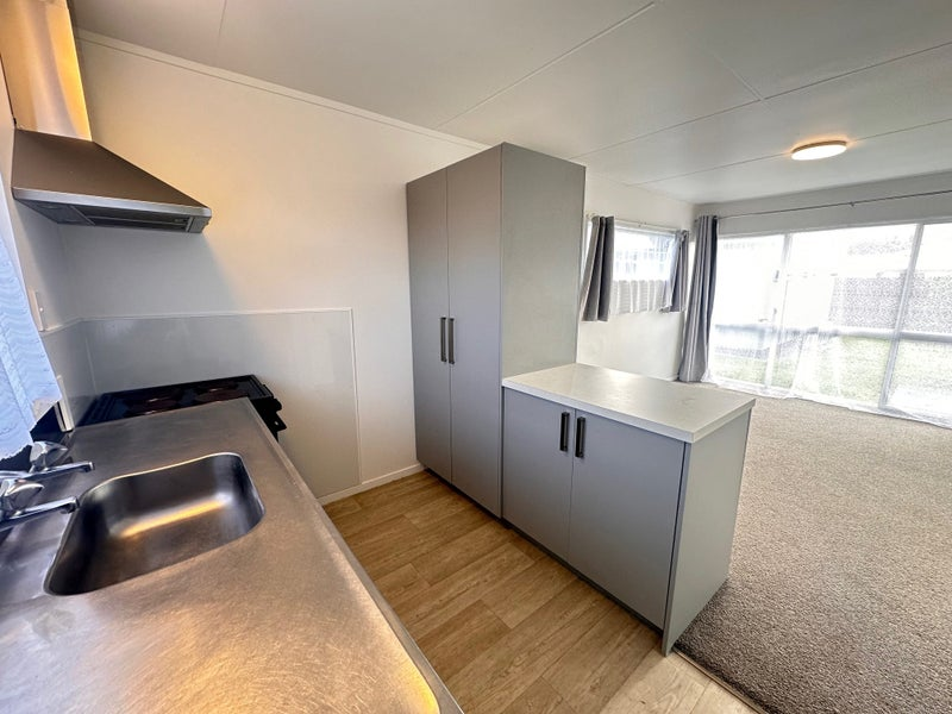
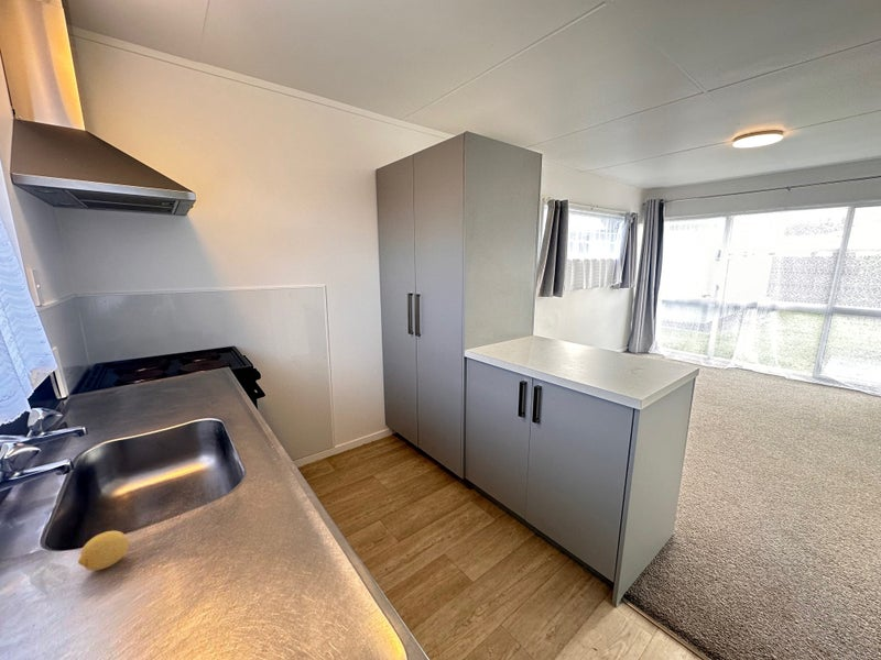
+ lemon [77,530,131,572]
